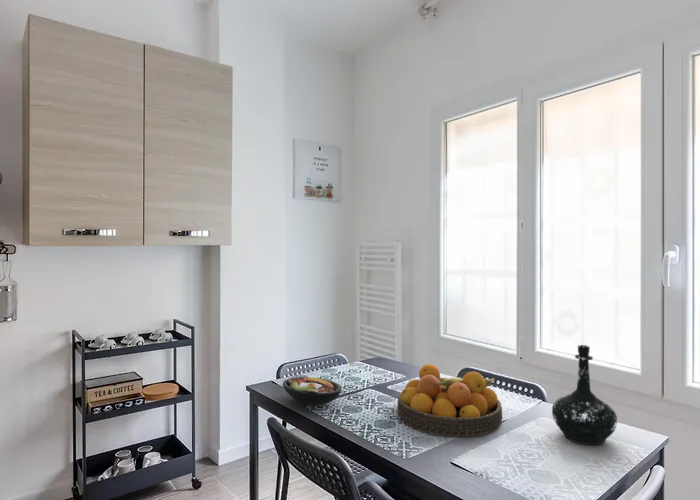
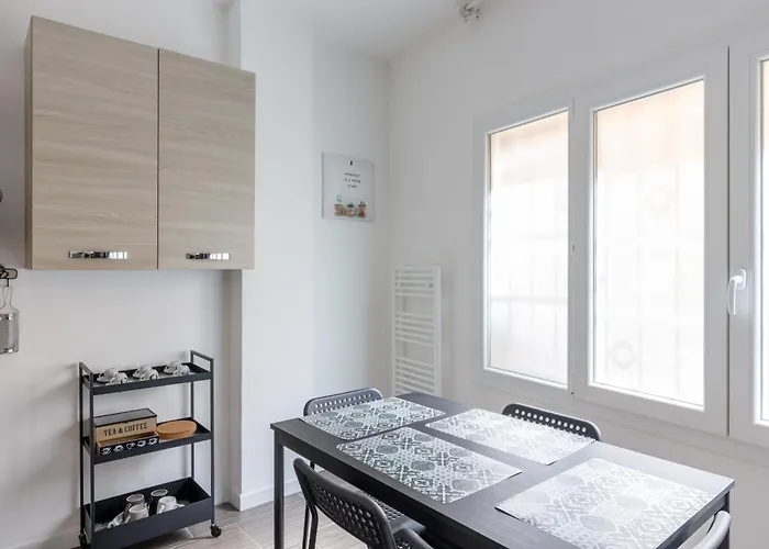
- bottle [551,344,618,446]
- fruit bowl [396,363,503,437]
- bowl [282,376,343,406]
